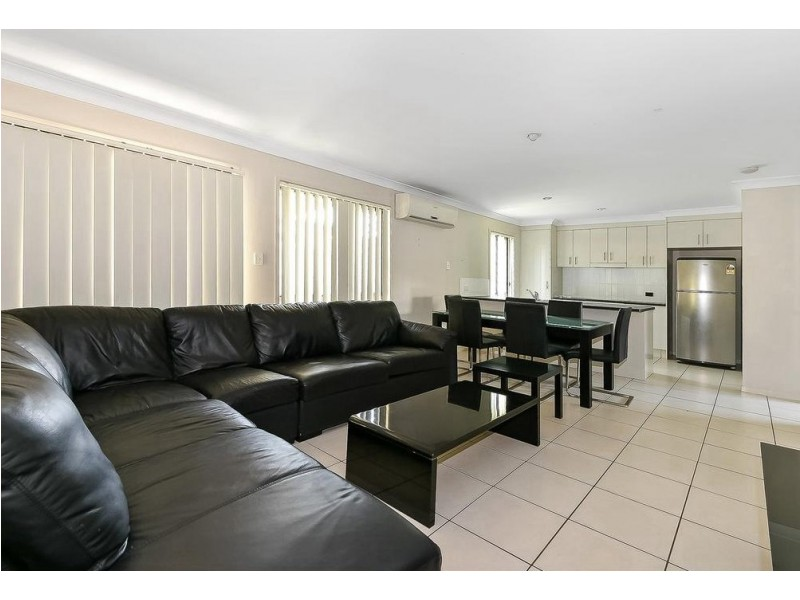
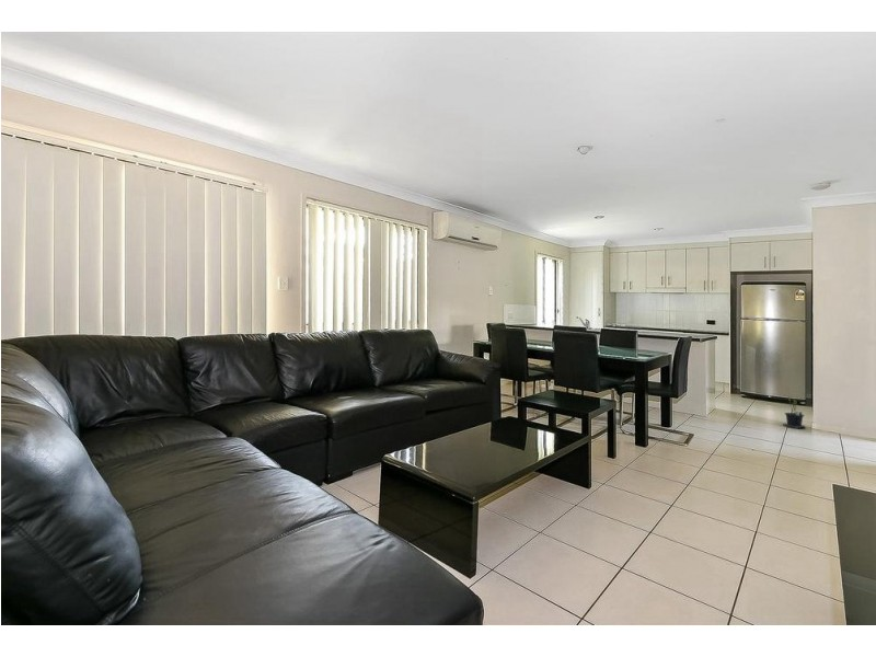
+ potted plant [782,395,807,429]
